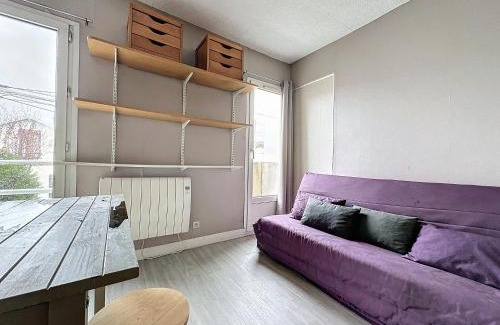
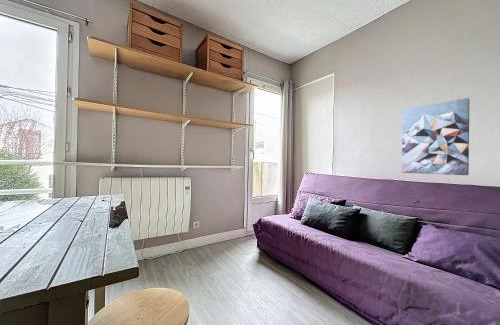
+ wall art [401,97,471,176]
